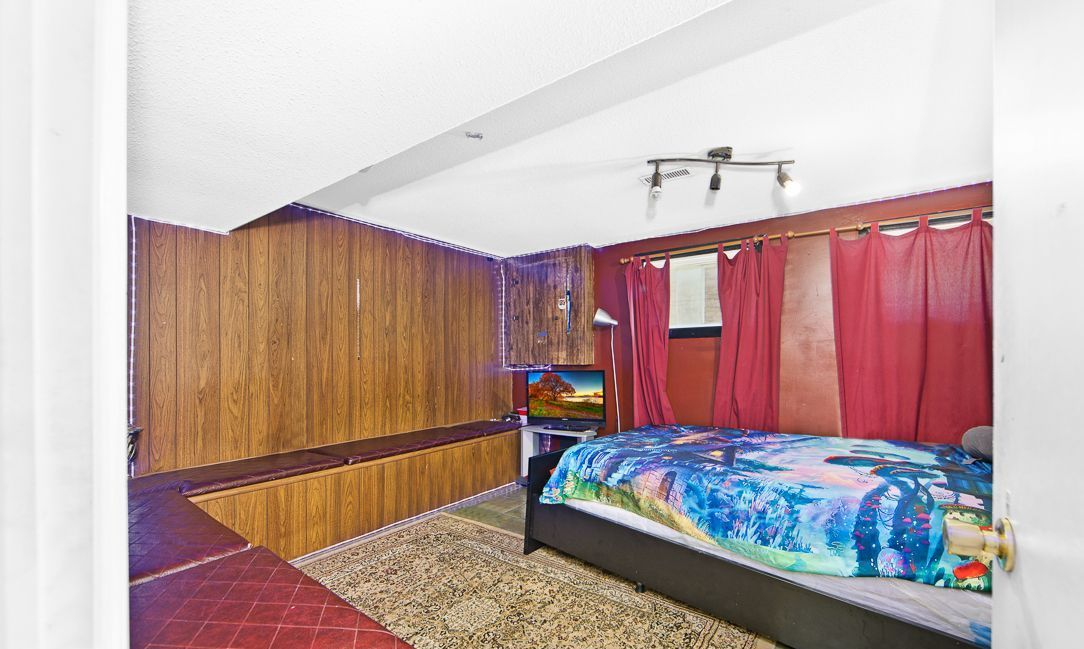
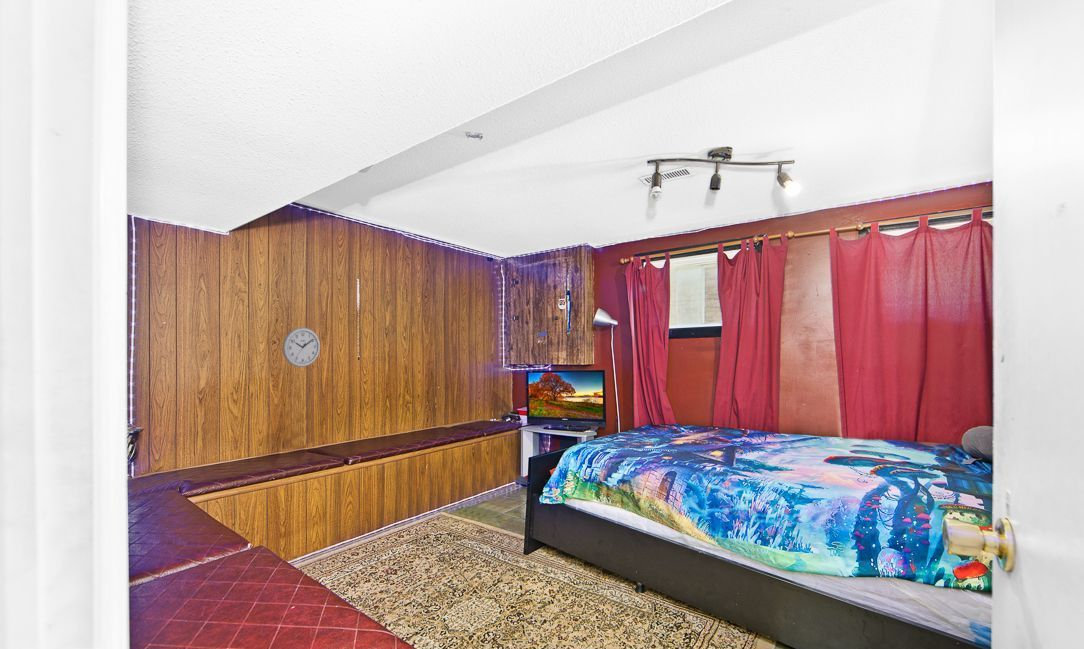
+ wall clock [282,326,321,368]
